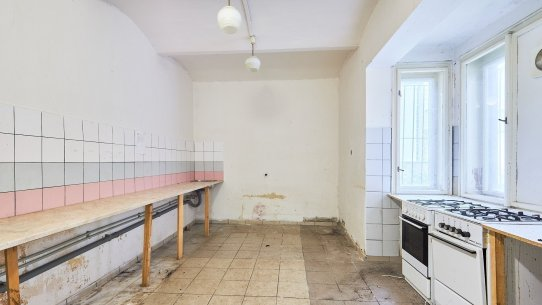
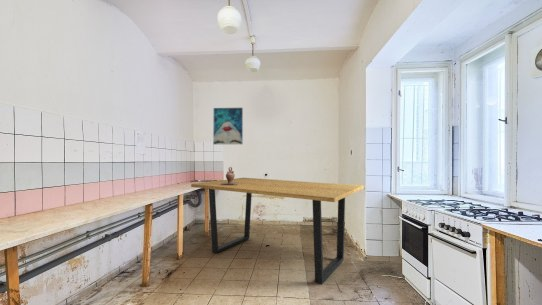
+ dining table [190,177,365,285]
+ wall art [212,107,244,145]
+ ceramic jug [221,166,238,185]
